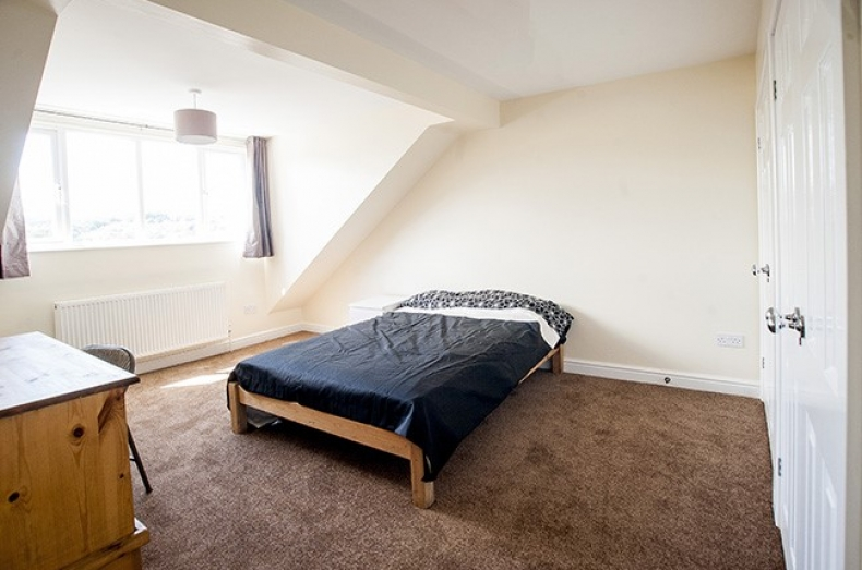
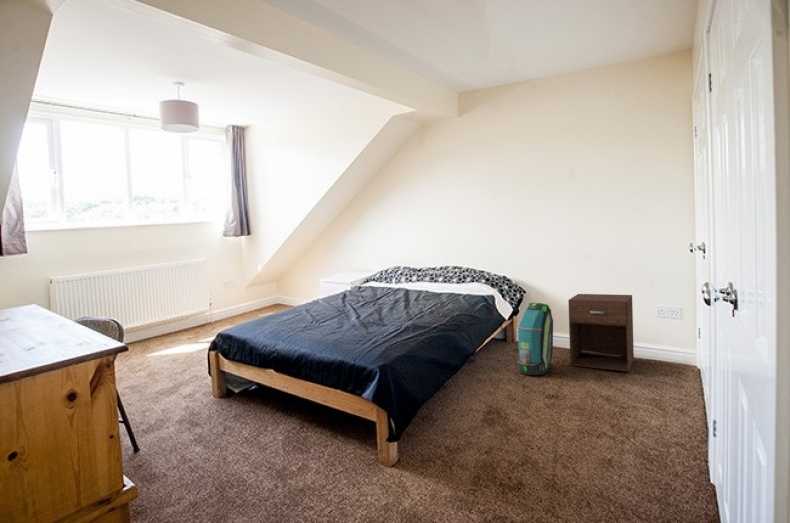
+ backpack [516,302,554,376]
+ nightstand [567,293,635,372]
